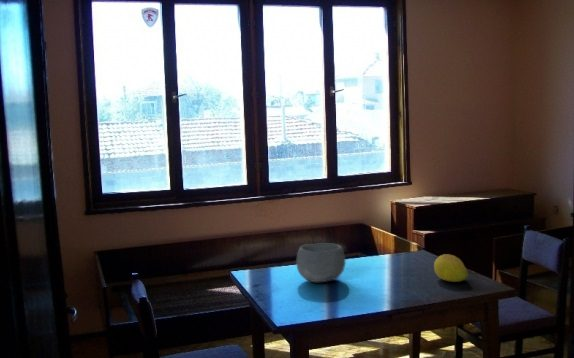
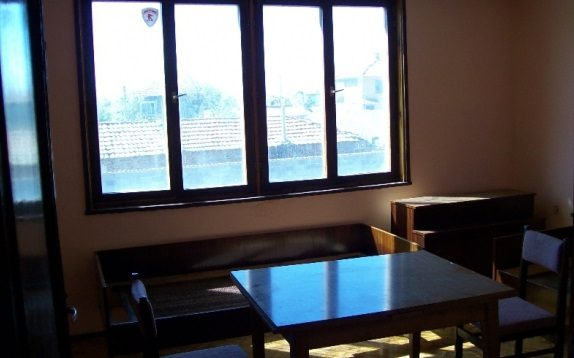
- fruit [433,253,469,283]
- bowl [296,243,347,283]
